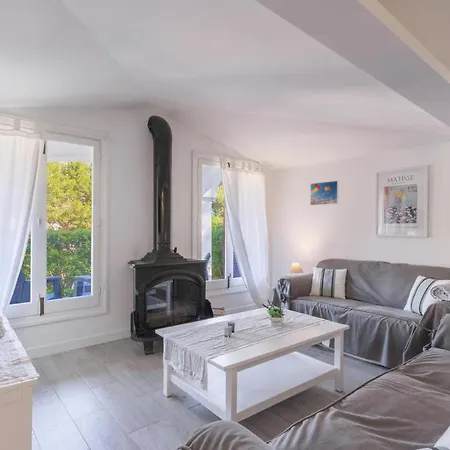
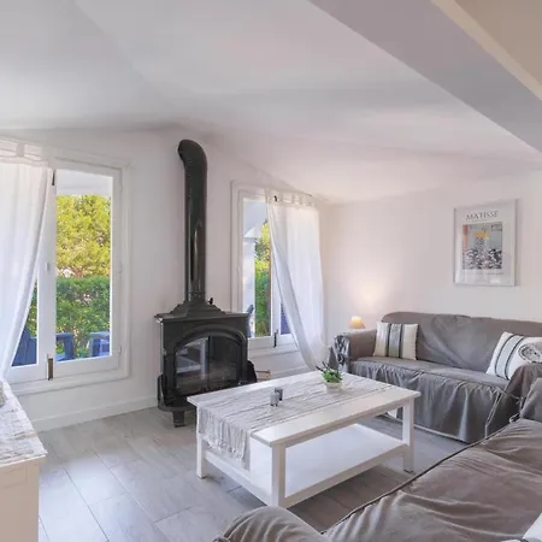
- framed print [309,180,340,206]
